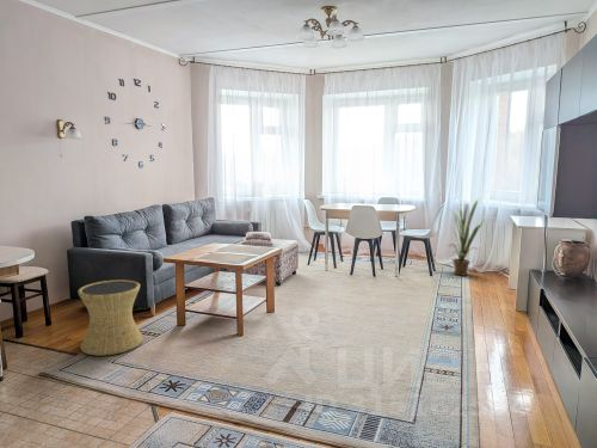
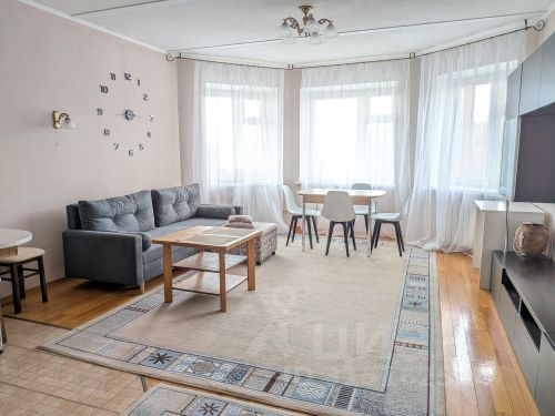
- house plant [447,197,487,277]
- side table [76,278,144,356]
